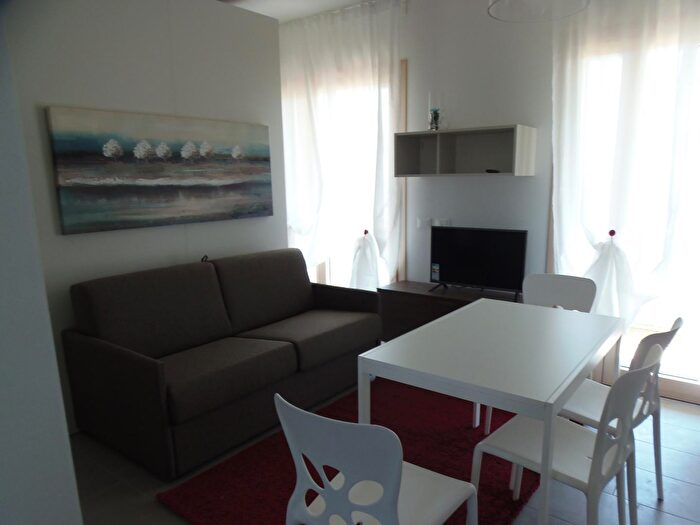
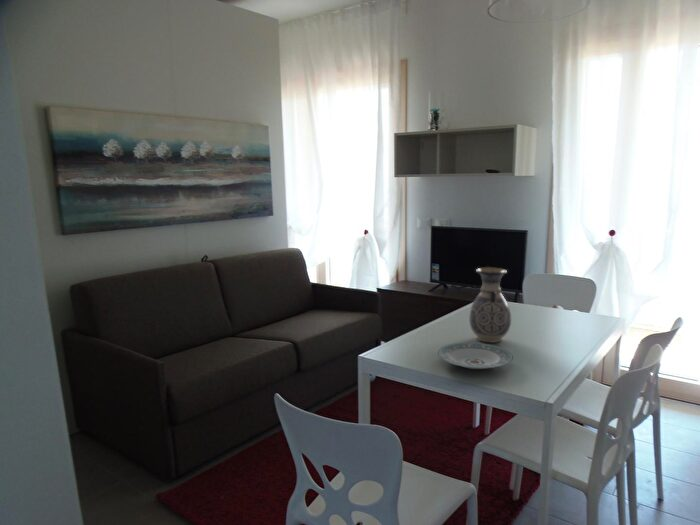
+ plate [437,342,514,370]
+ vase [468,266,512,343]
